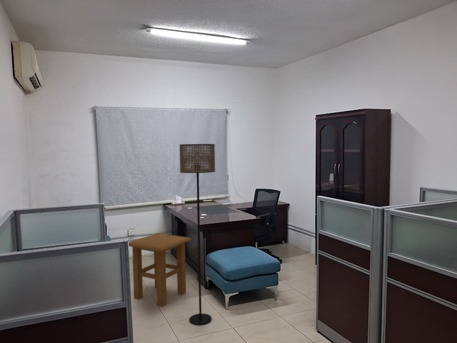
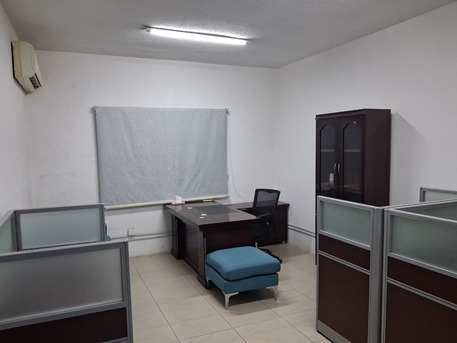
- floor lamp [179,143,216,326]
- side table [128,232,192,307]
